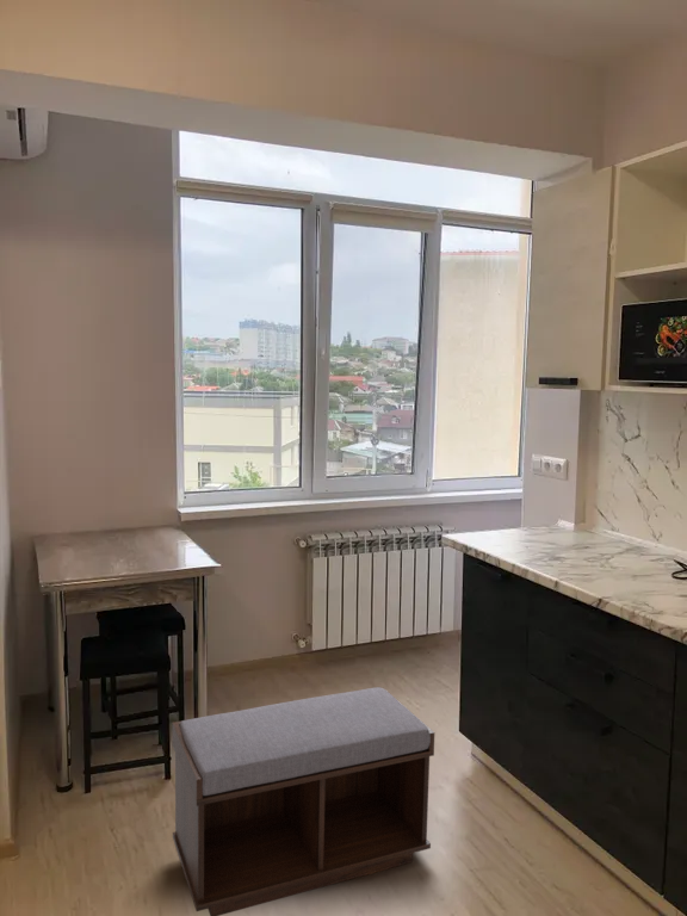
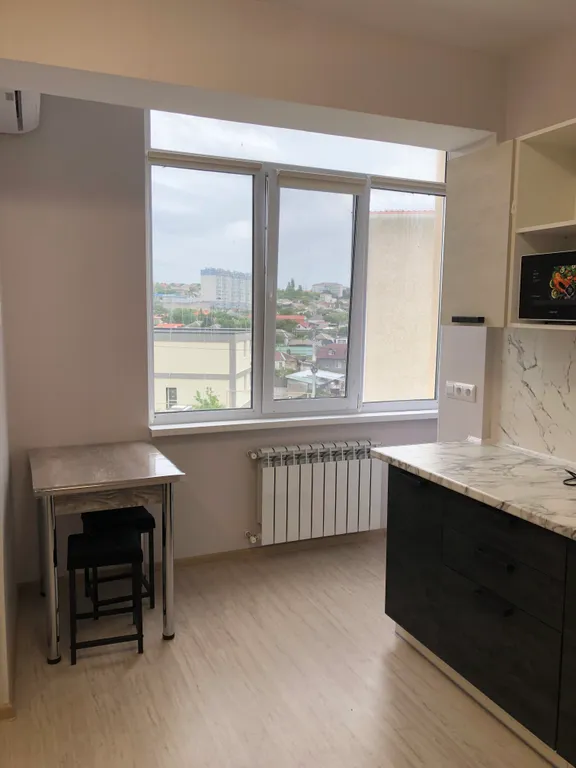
- bench [171,686,435,916]
